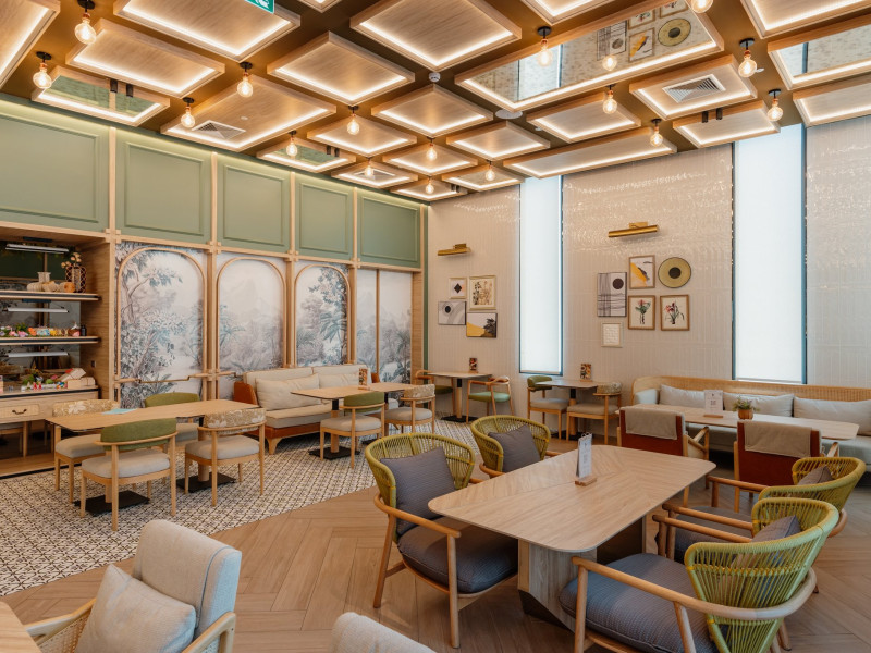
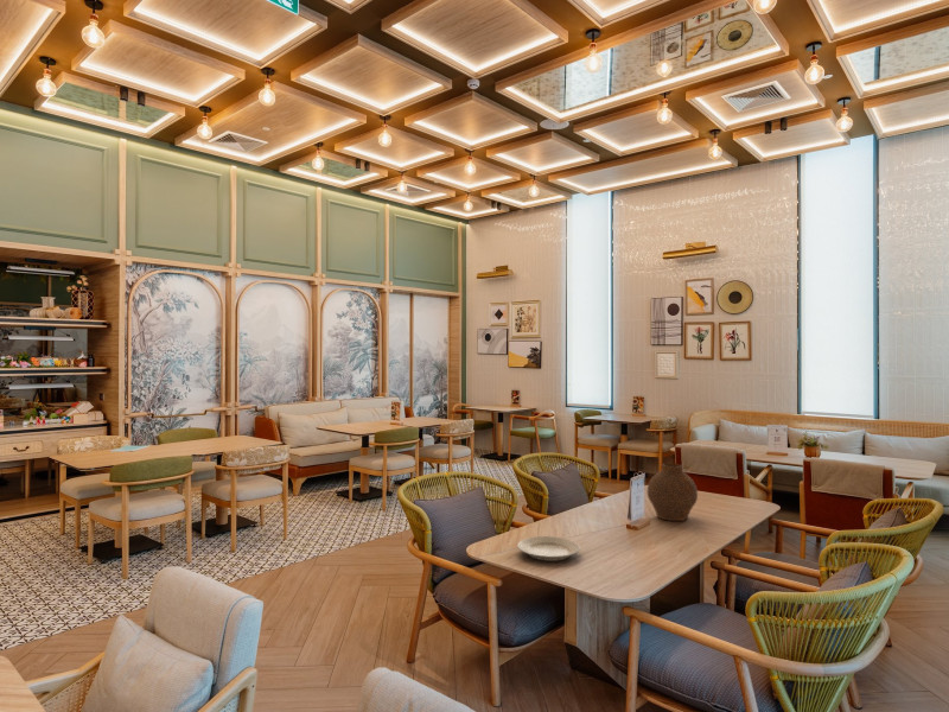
+ plate [516,535,581,562]
+ vase [647,463,699,522]
